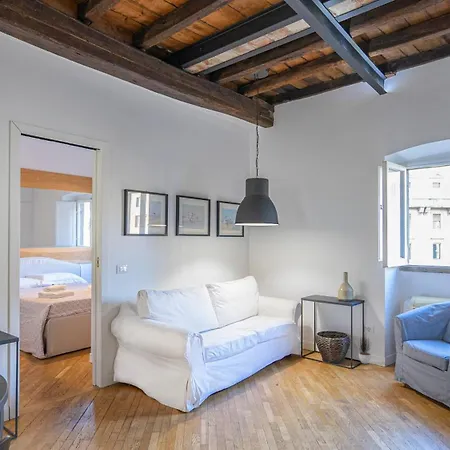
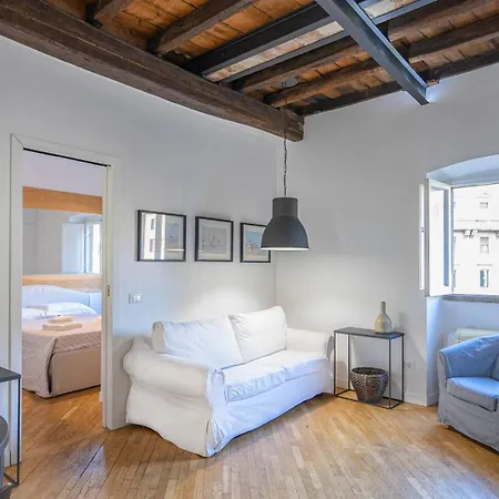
- potted plant [357,331,384,365]
